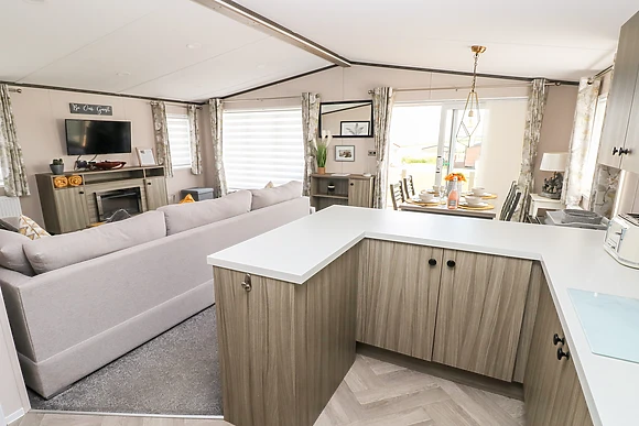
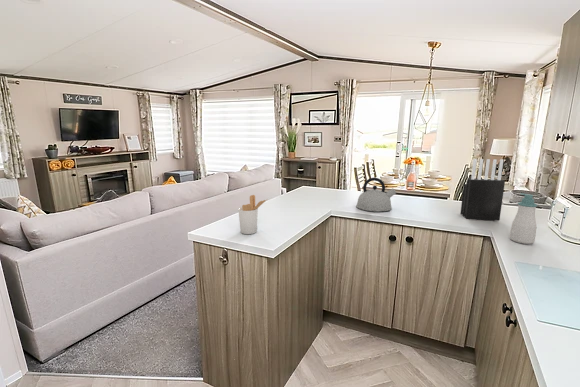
+ utensil holder [237,194,267,235]
+ soap bottle [509,192,538,245]
+ kettle [355,177,397,213]
+ knife block [459,158,506,221]
